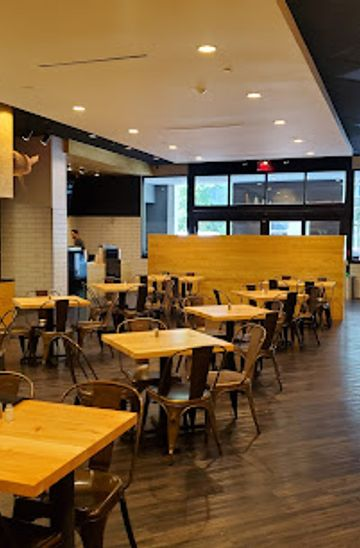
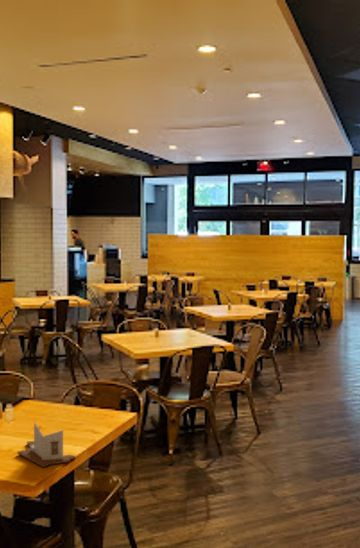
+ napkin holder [16,422,77,468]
